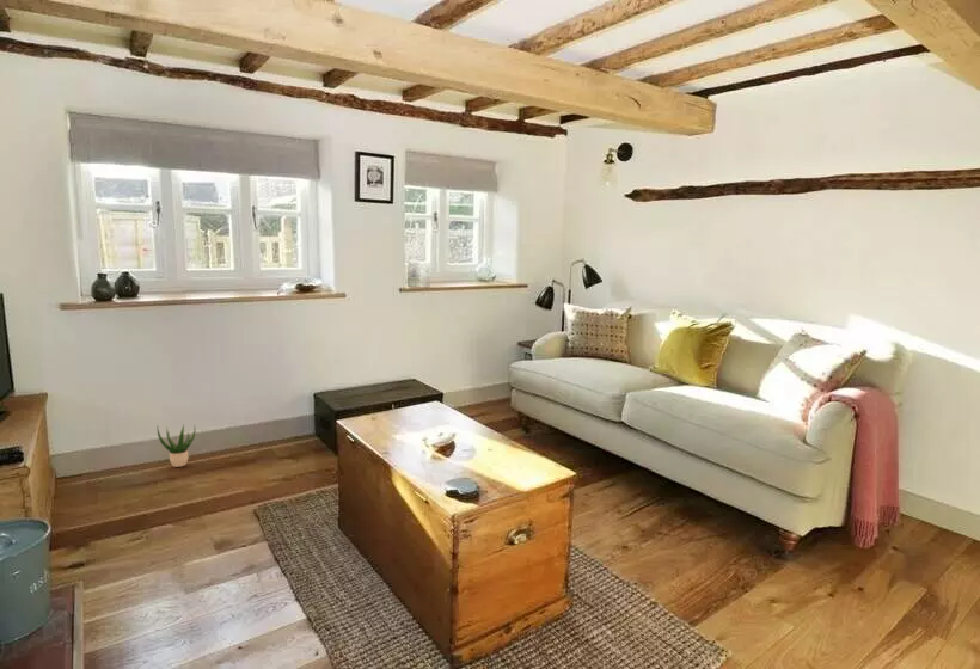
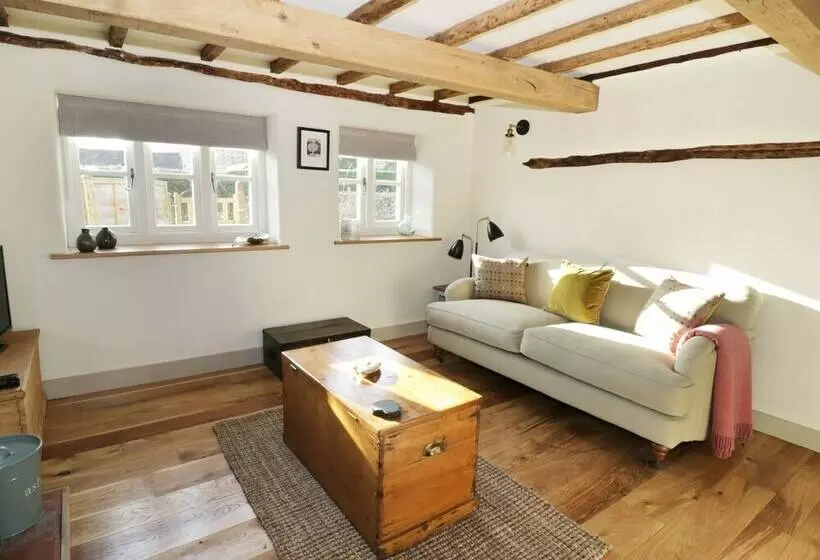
- potted plant [157,423,196,468]
